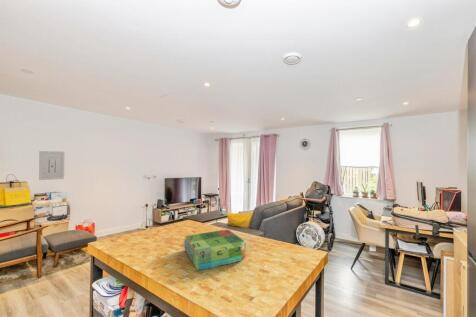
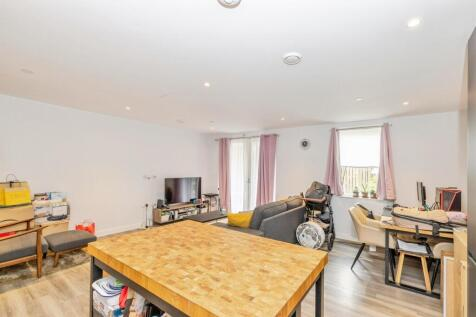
- wall art [38,150,65,181]
- board game [183,229,247,271]
